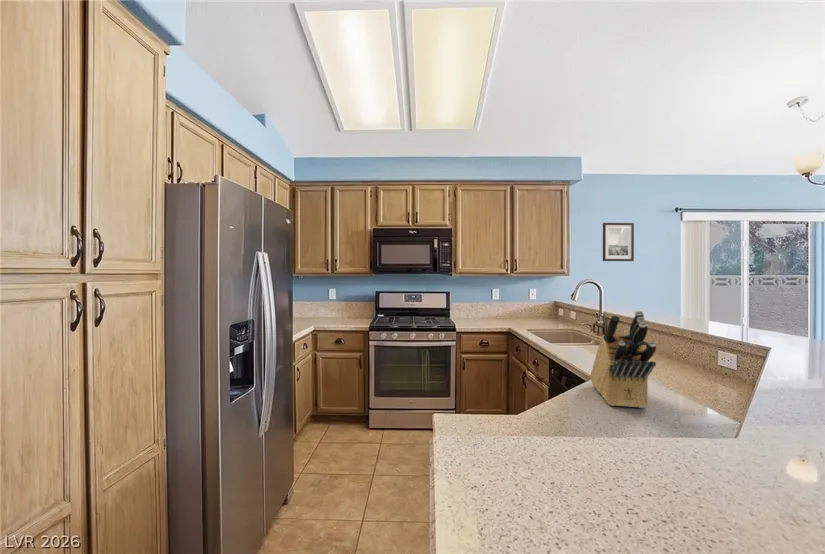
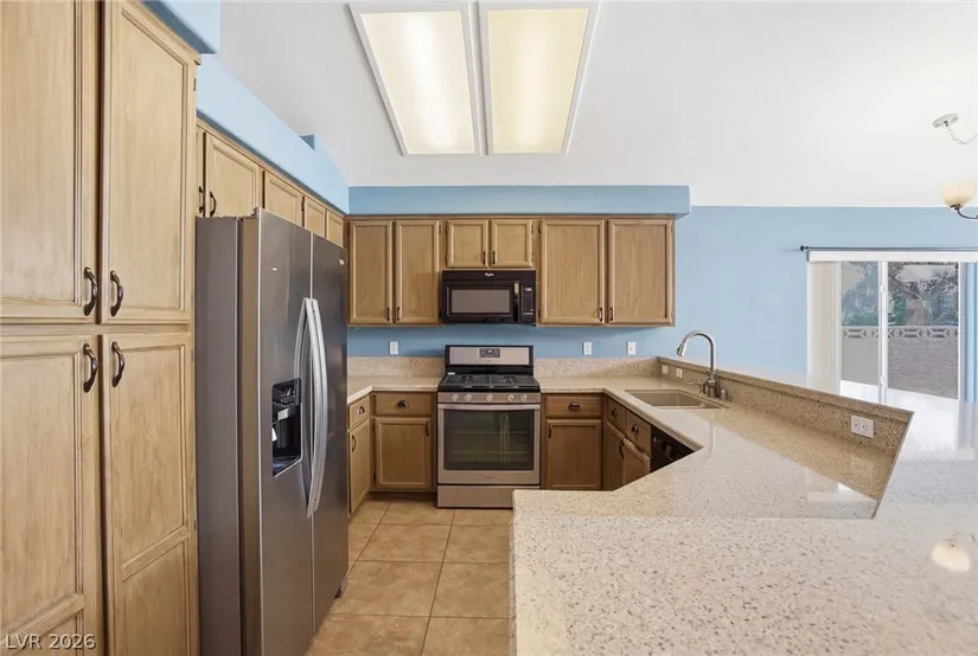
- wall art [602,222,635,262]
- knife block [589,310,657,409]
